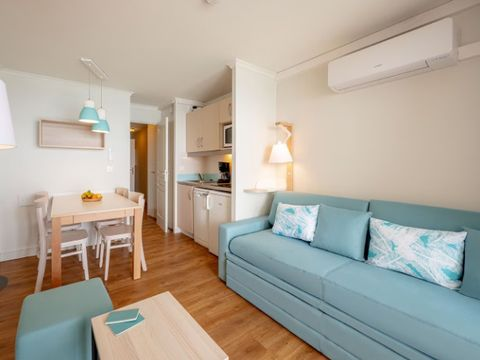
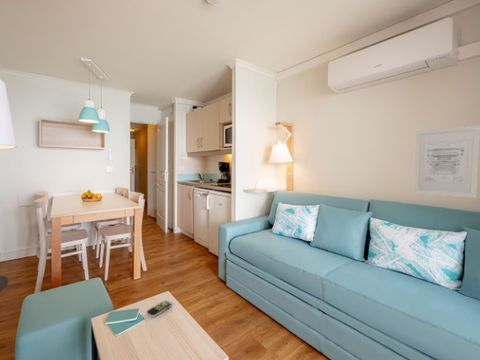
+ wall art [413,124,480,199]
+ remote control [146,299,172,318]
